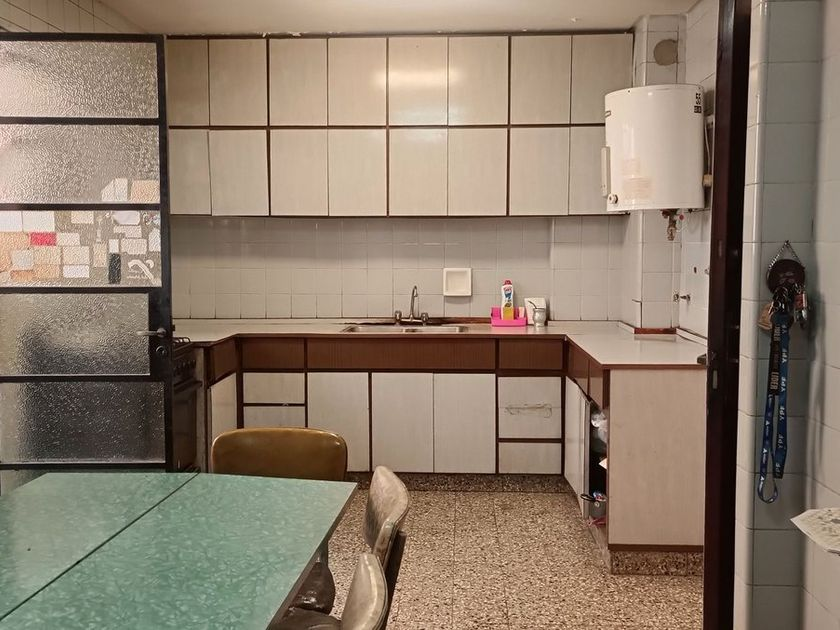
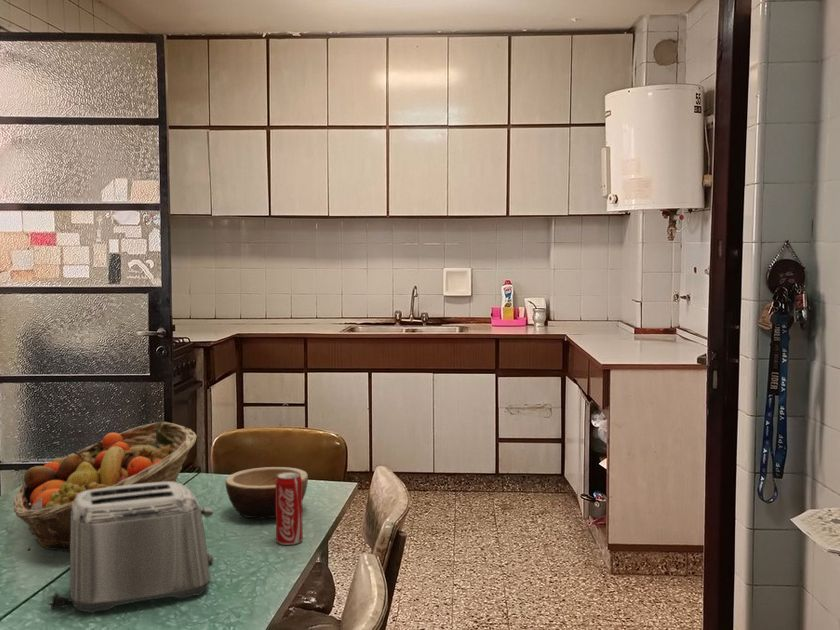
+ bowl [224,466,309,520]
+ fruit basket [12,421,198,552]
+ toaster [46,481,214,614]
+ beverage can [275,472,304,546]
